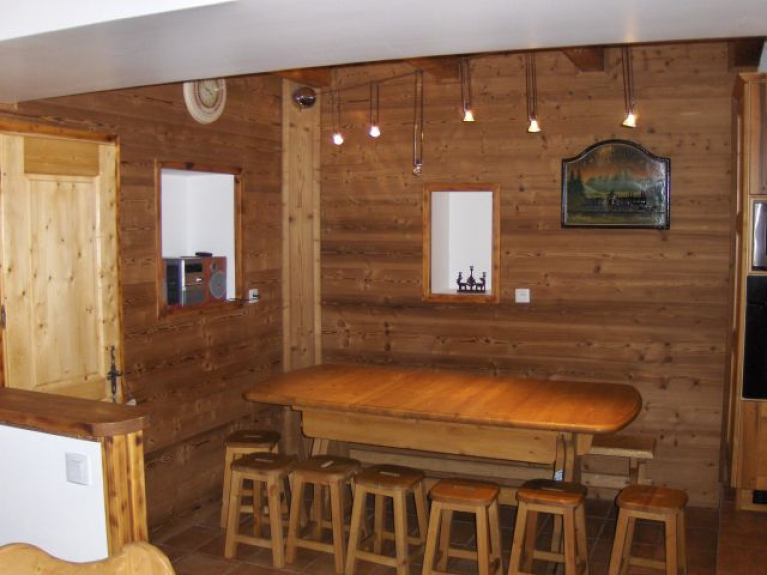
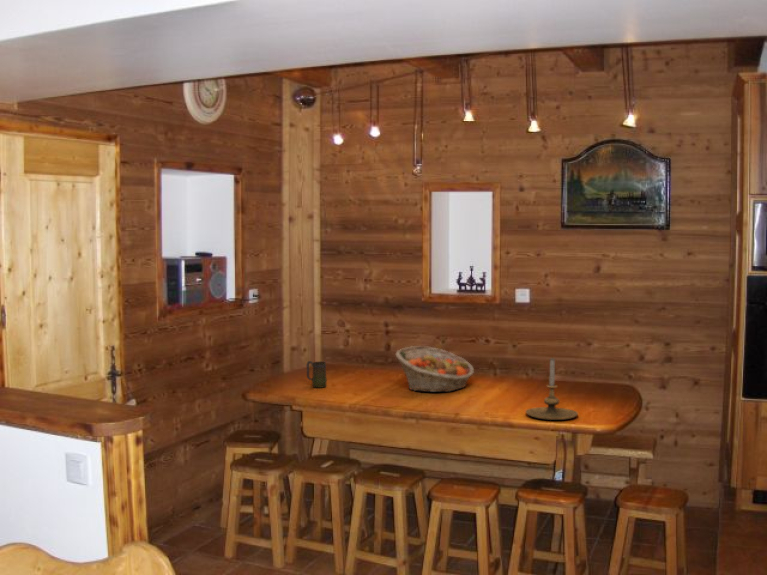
+ mug [306,360,328,389]
+ candle holder [524,357,579,421]
+ fruit basket [395,345,475,393]
